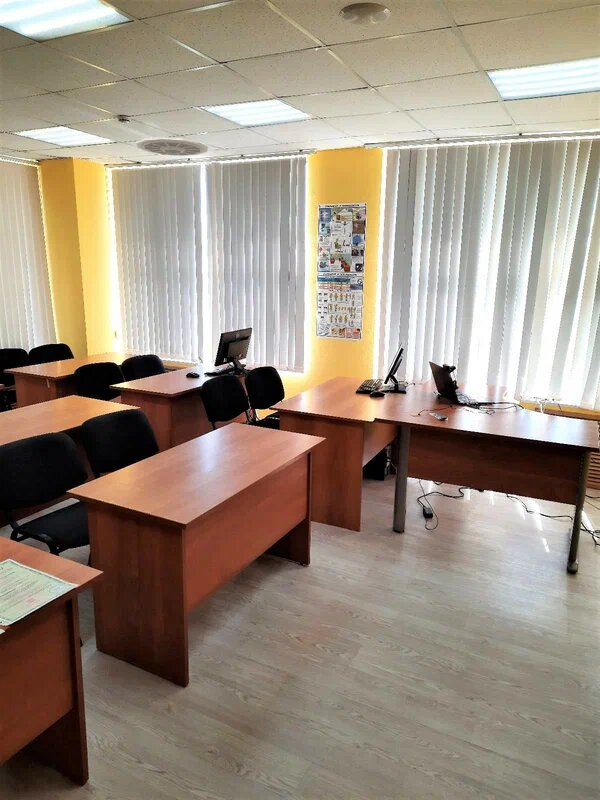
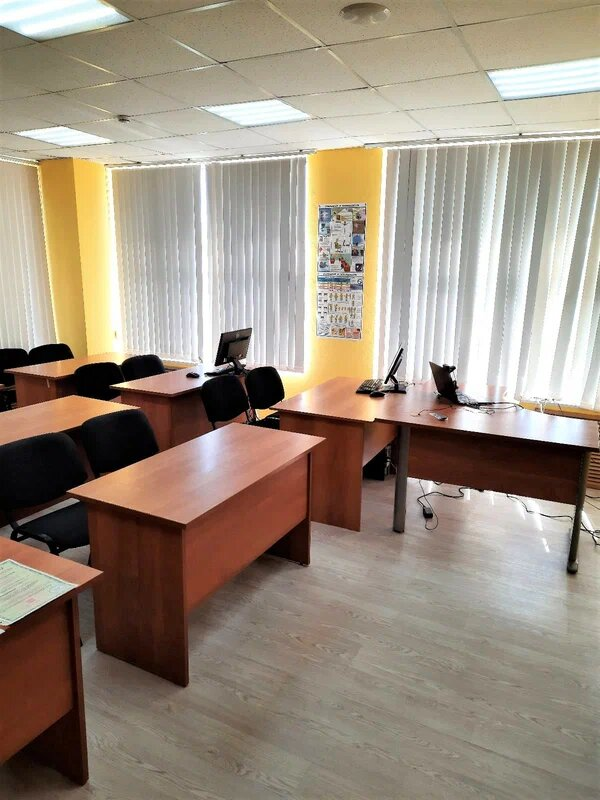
- ceiling vent [135,136,209,157]
